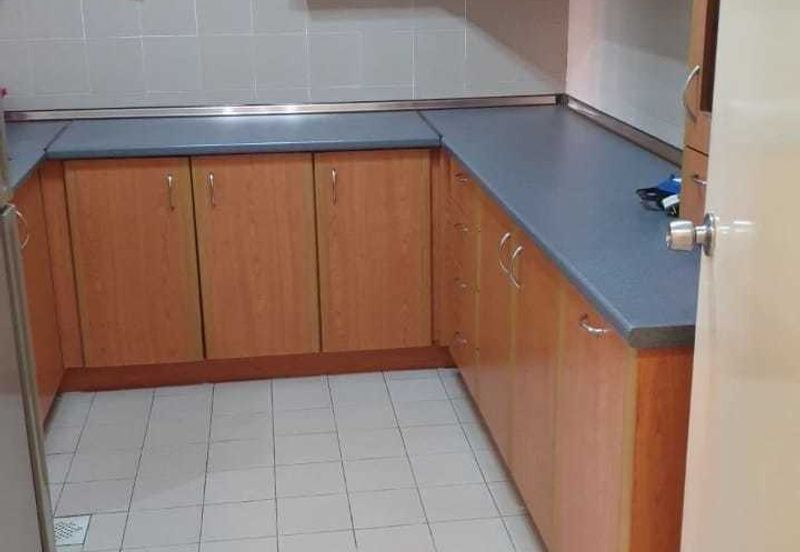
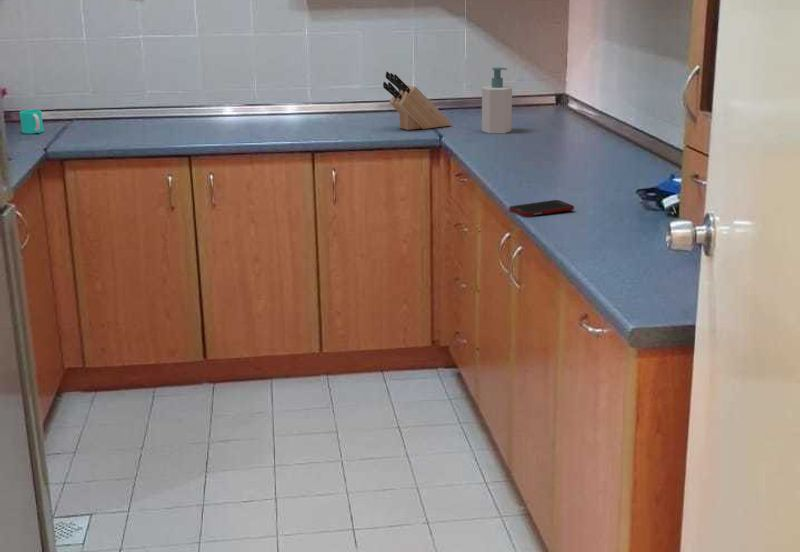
+ cup [19,109,45,135]
+ soap bottle [481,66,513,135]
+ cell phone [508,199,575,218]
+ knife block [382,71,453,131]
